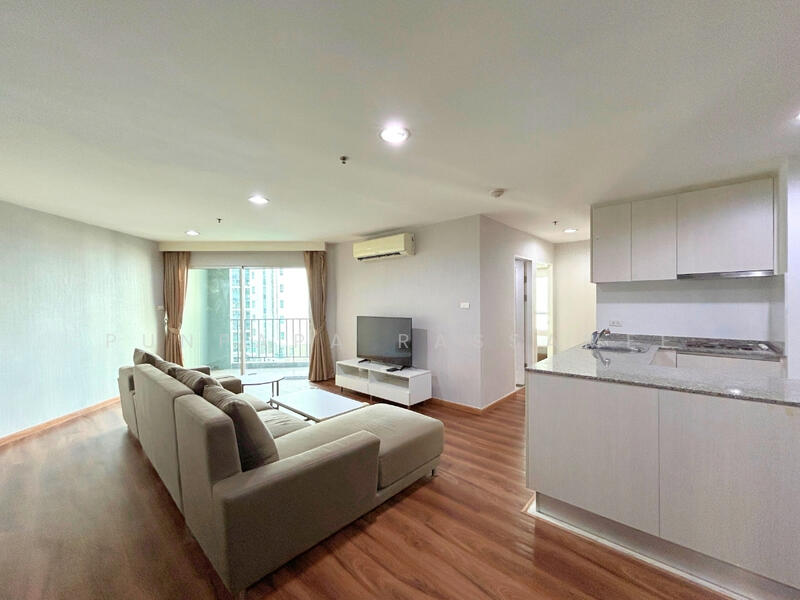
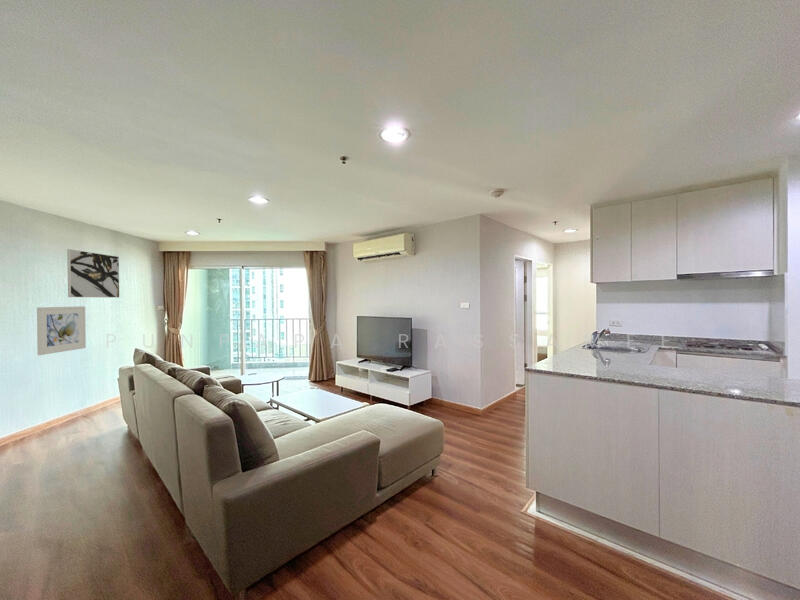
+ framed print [36,305,87,356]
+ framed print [66,248,120,298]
